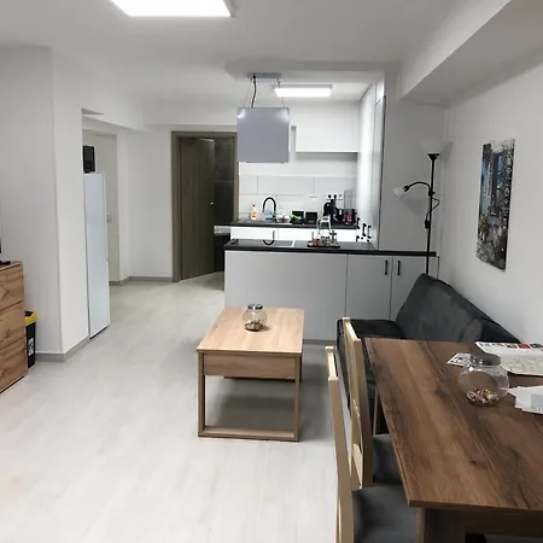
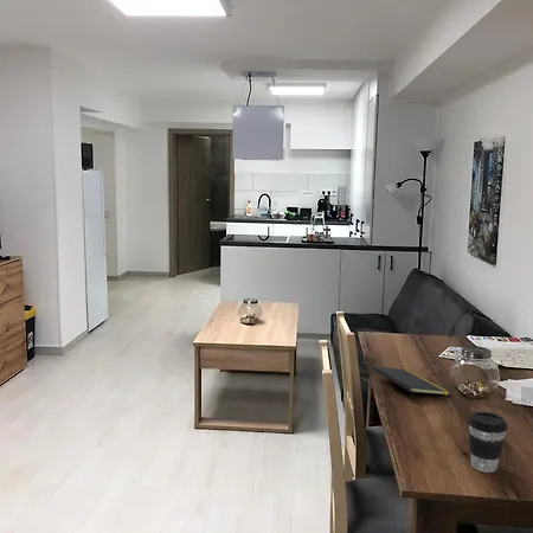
+ notepad [371,365,451,403]
+ coffee cup [467,411,508,474]
